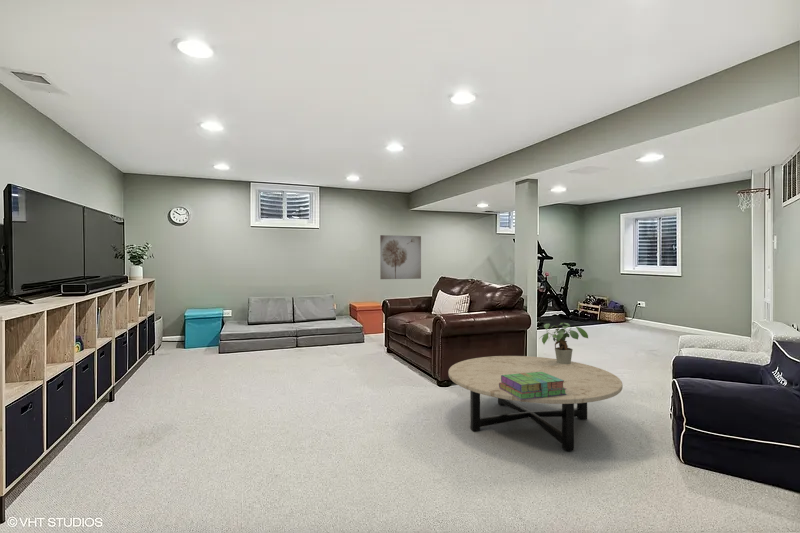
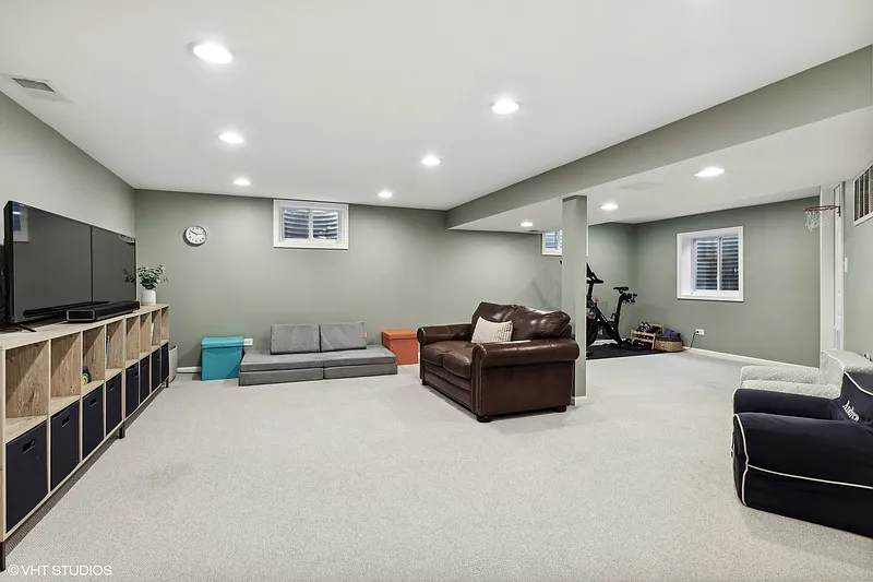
- potted plant [538,322,589,364]
- coffee table [447,355,624,452]
- wall art [379,234,422,280]
- stack of books [499,372,567,400]
